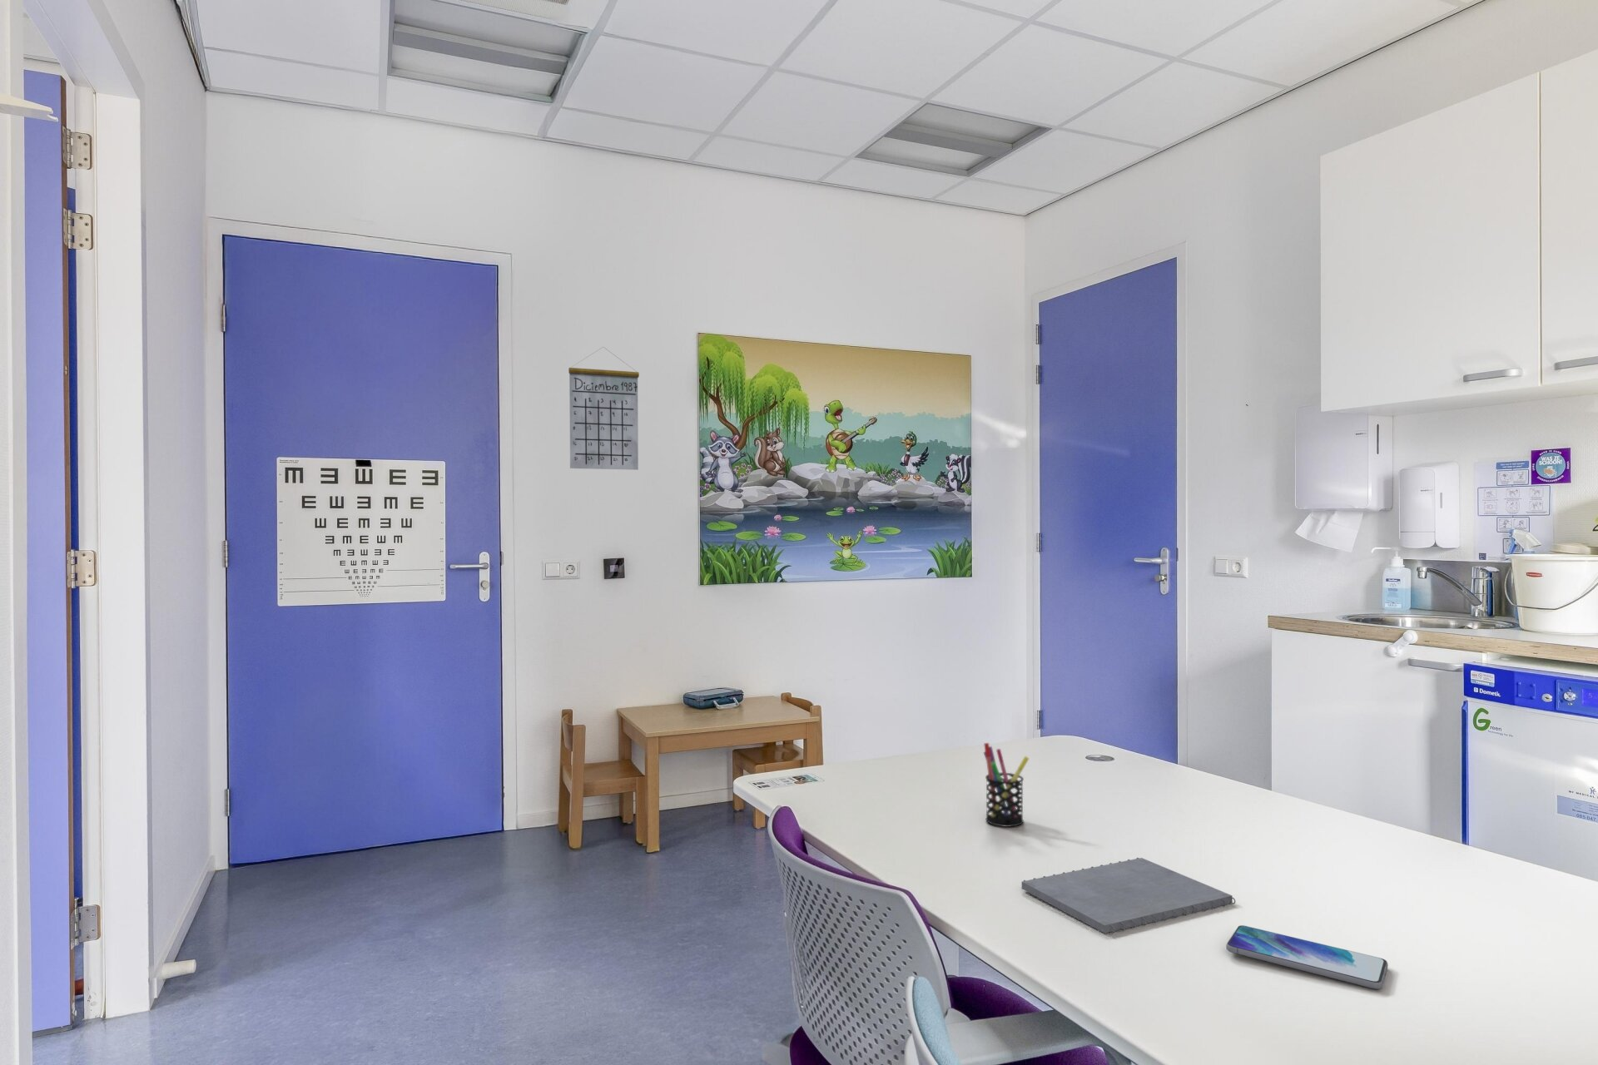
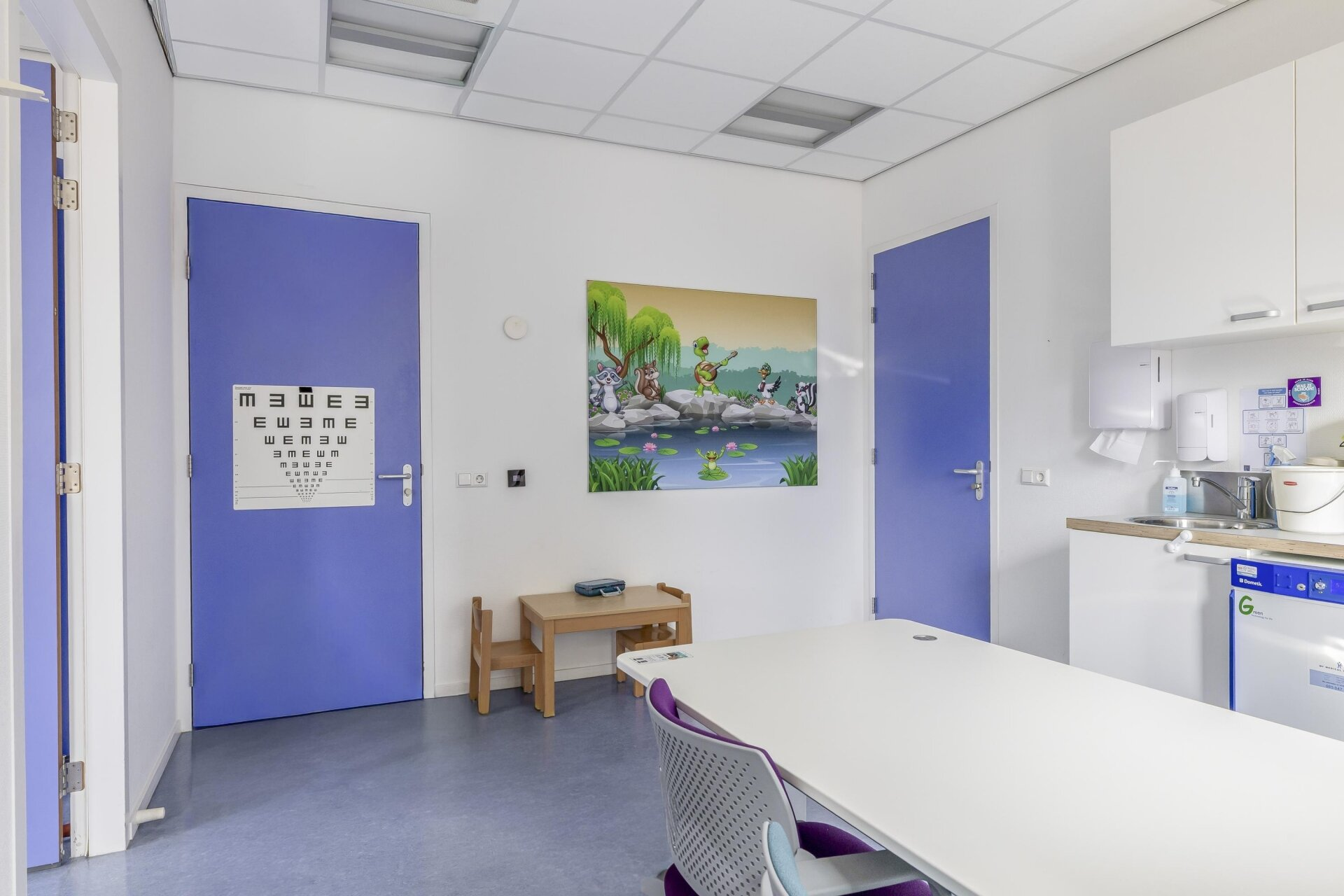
- pen holder [983,742,1030,827]
- calendar [567,346,640,471]
- notepad [1021,857,1237,934]
- smartphone [1225,925,1389,990]
